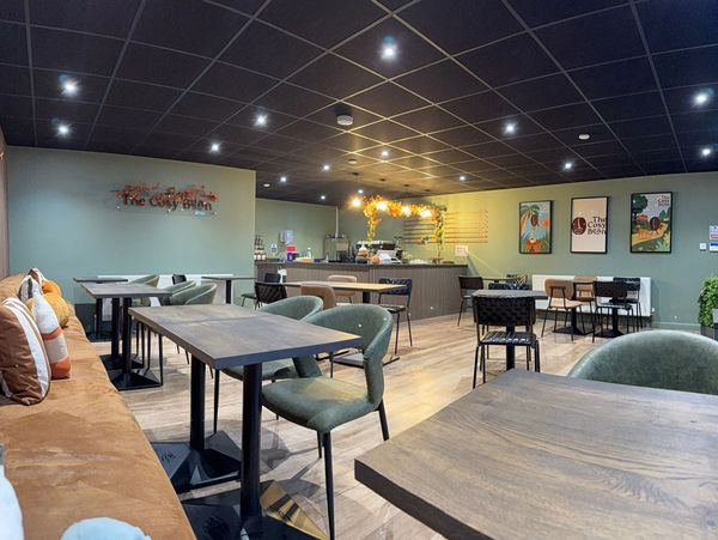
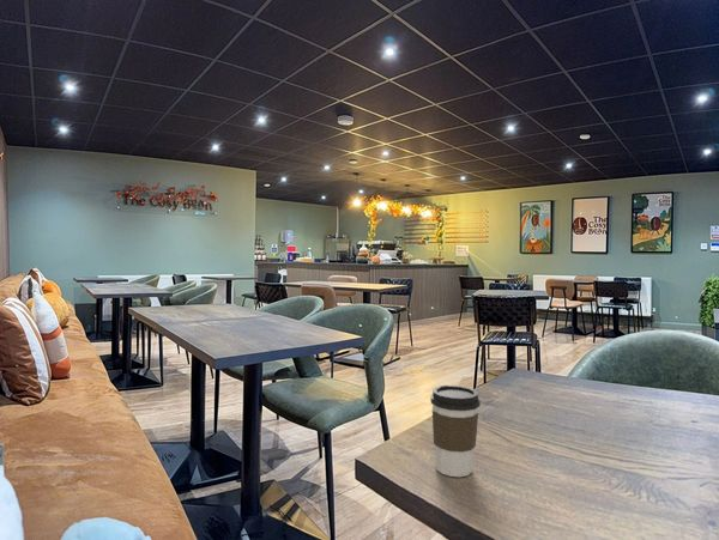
+ coffee cup [429,384,482,478]
